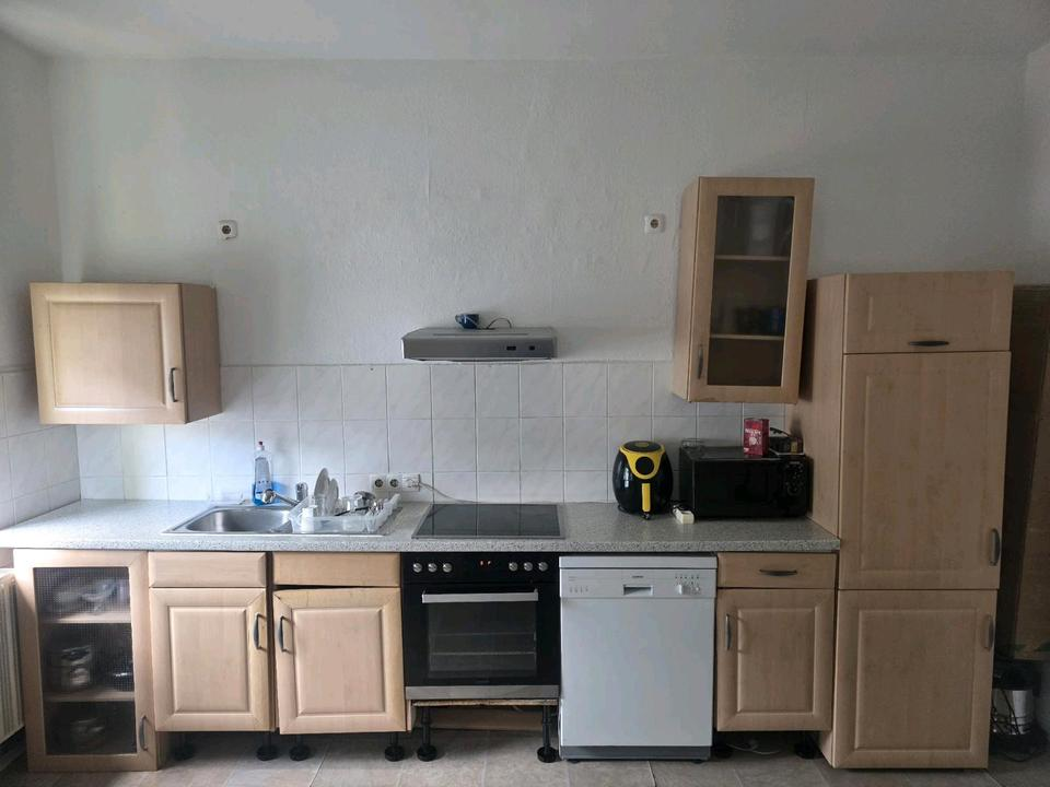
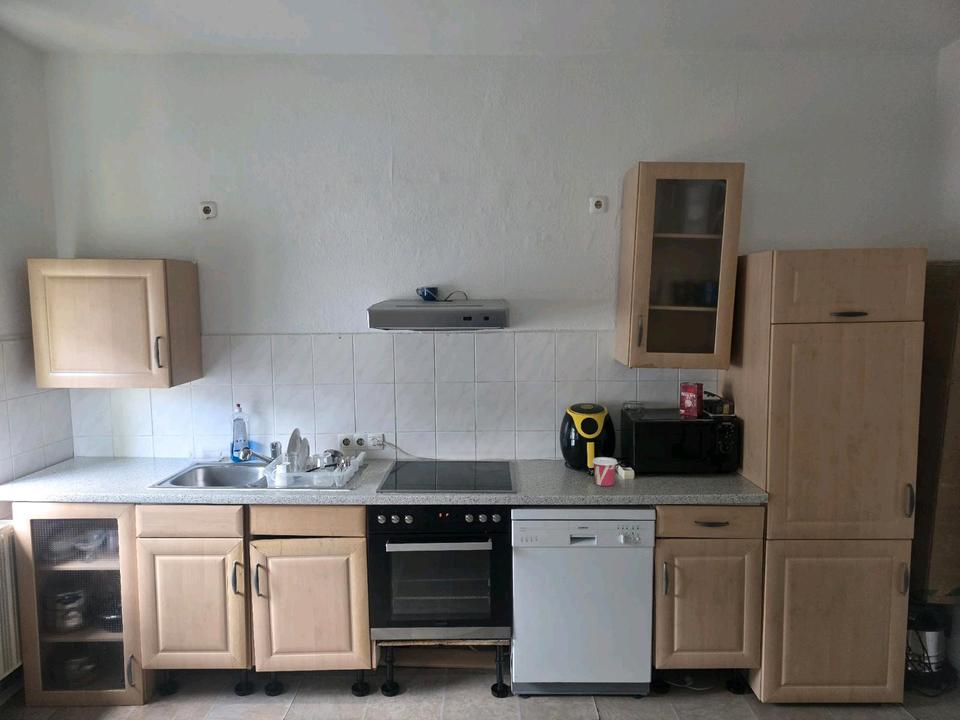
+ cup [591,456,618,487]
